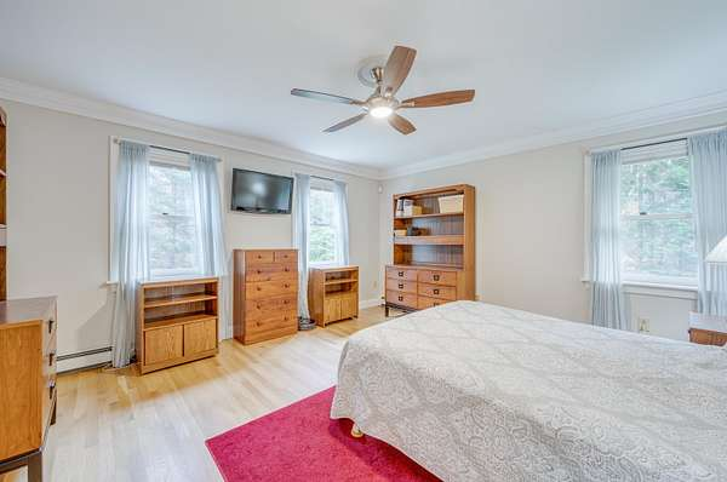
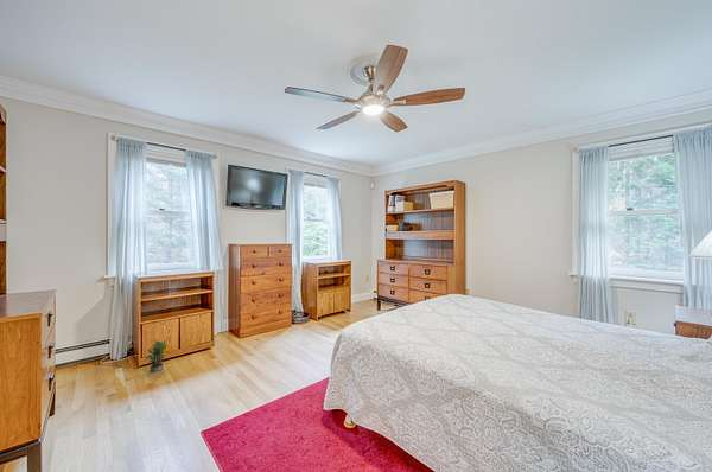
+ potted plant [144,337,170,372]
